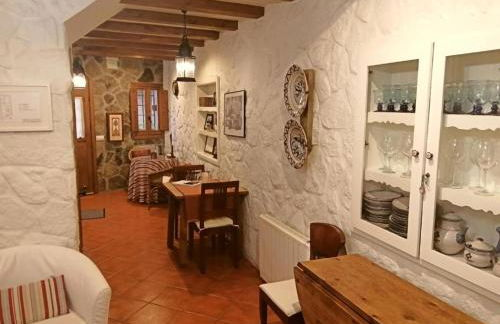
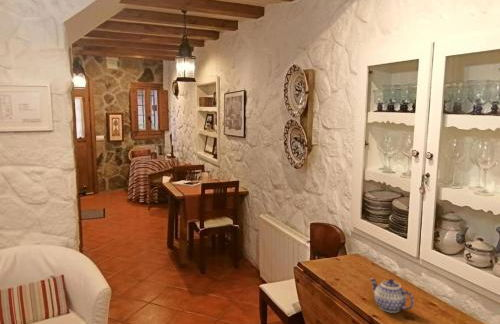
+ teapot [369,277,415,314]
